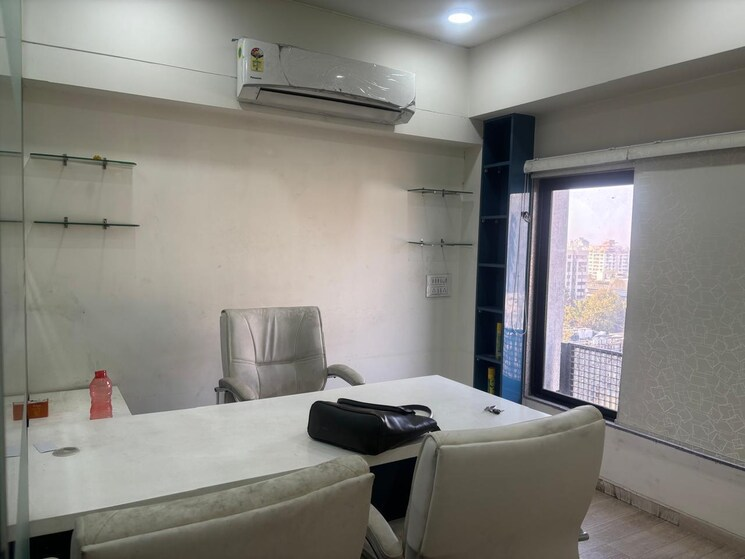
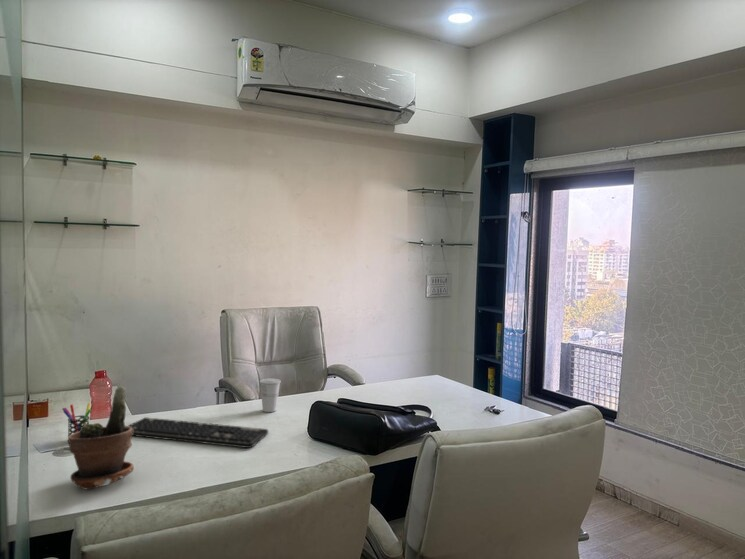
+ keyboard [127,416,269,449]
+ pen holder [62,402,92,443]
+ potted plant [67,385,135,490]
+ cup [258,378,282,413]
